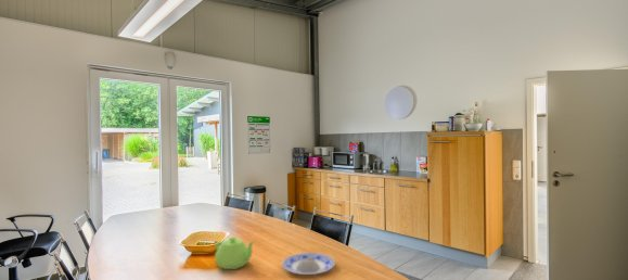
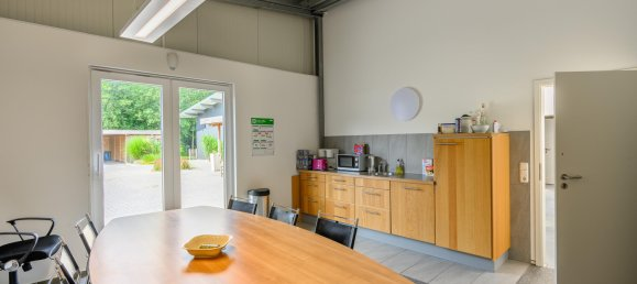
- teapot [214,236,256,271]
- plate [281,252,336,276]
